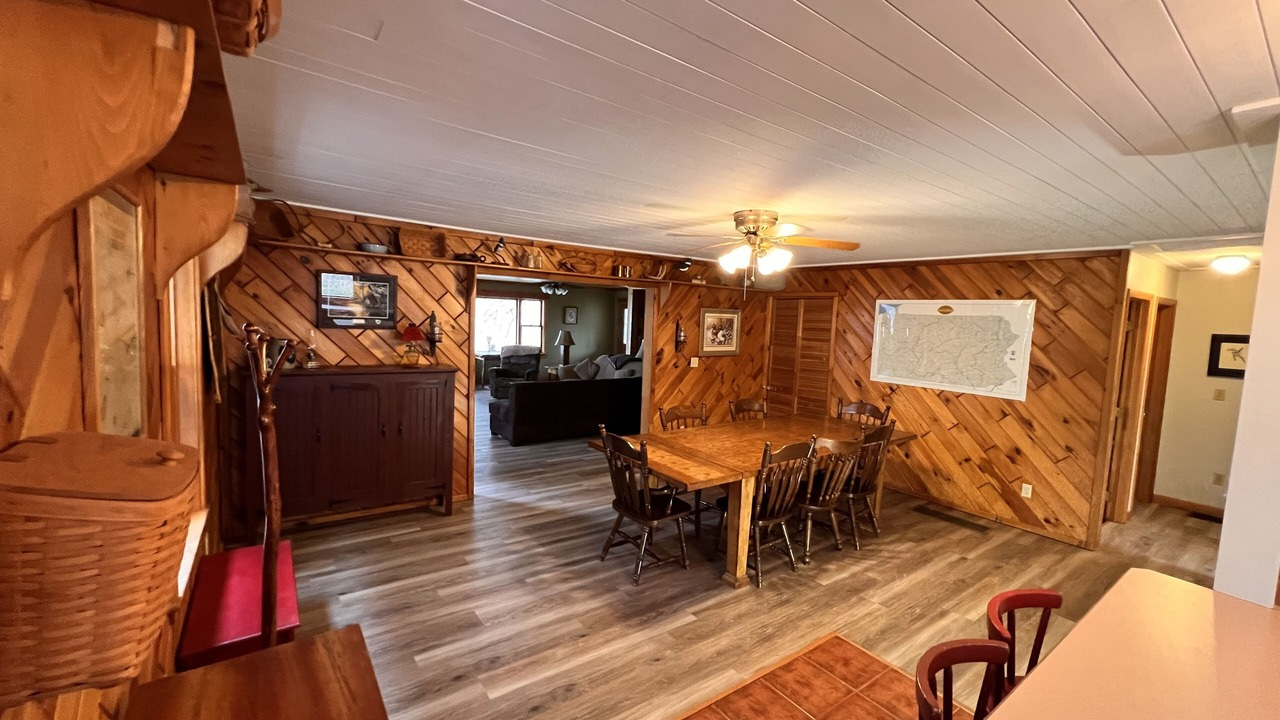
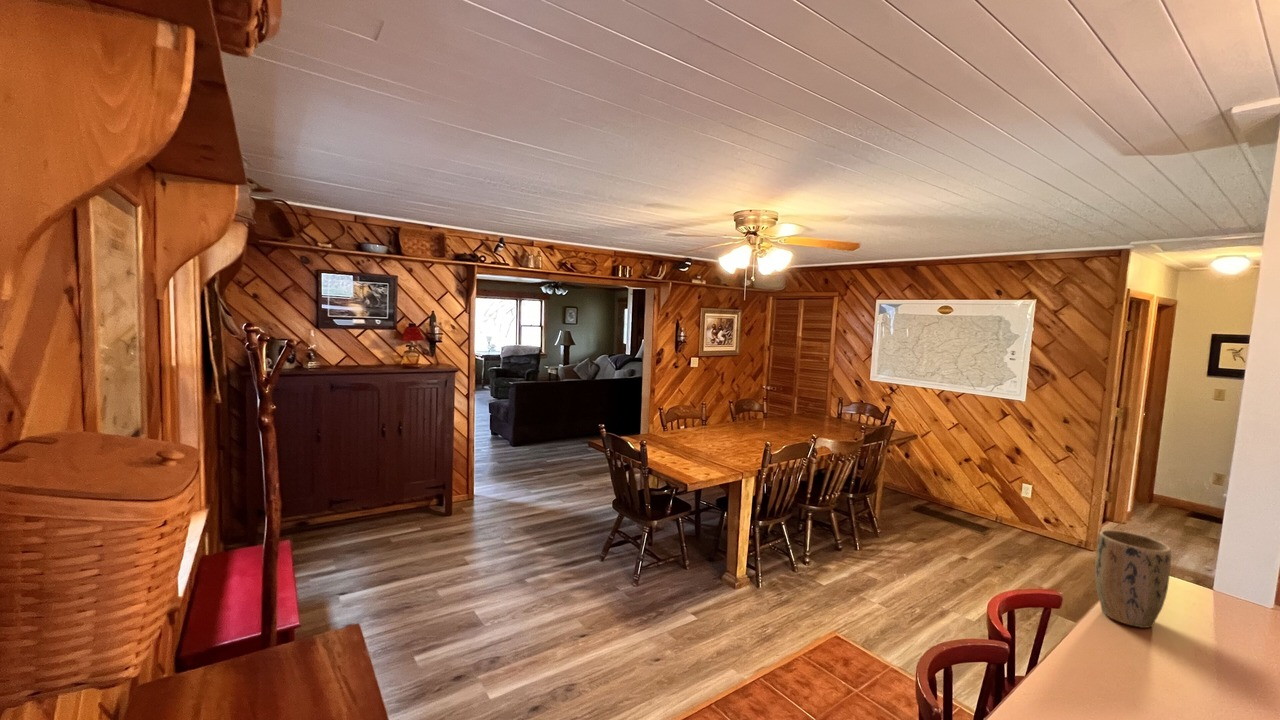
+ plant pot [1094,529,1172,629]
